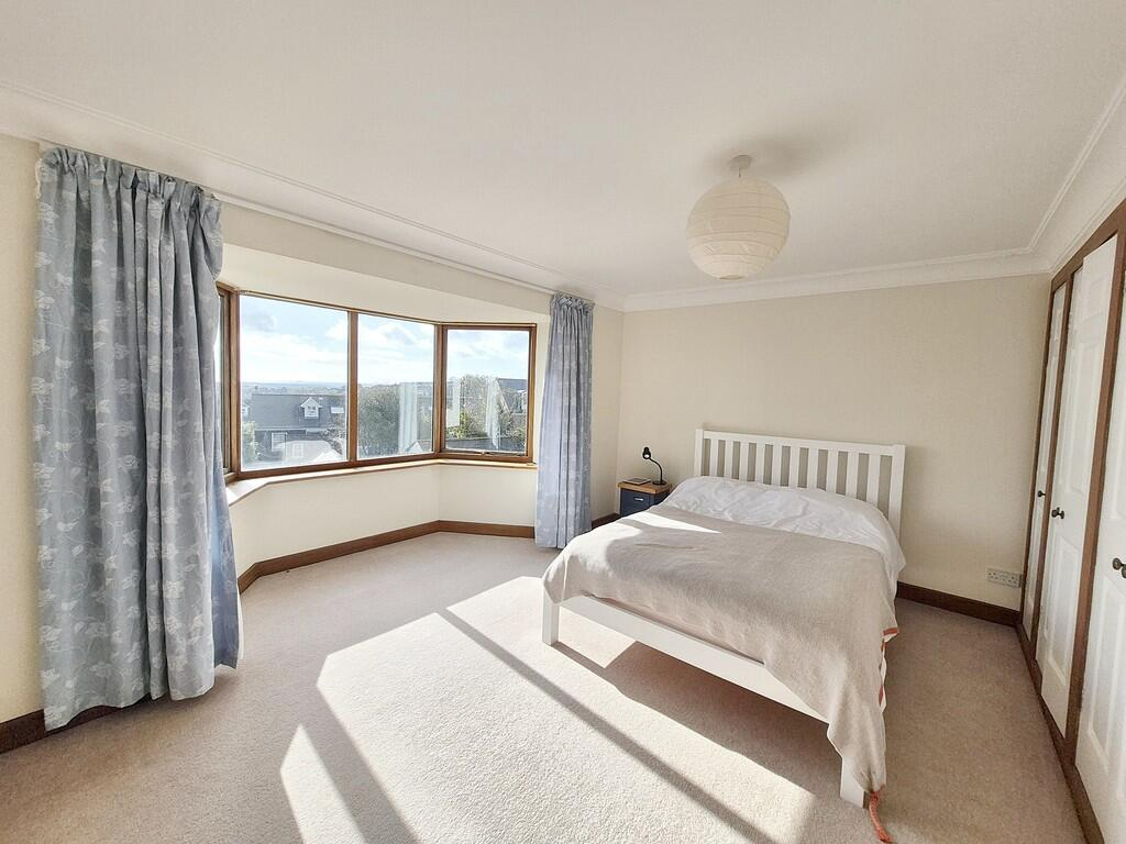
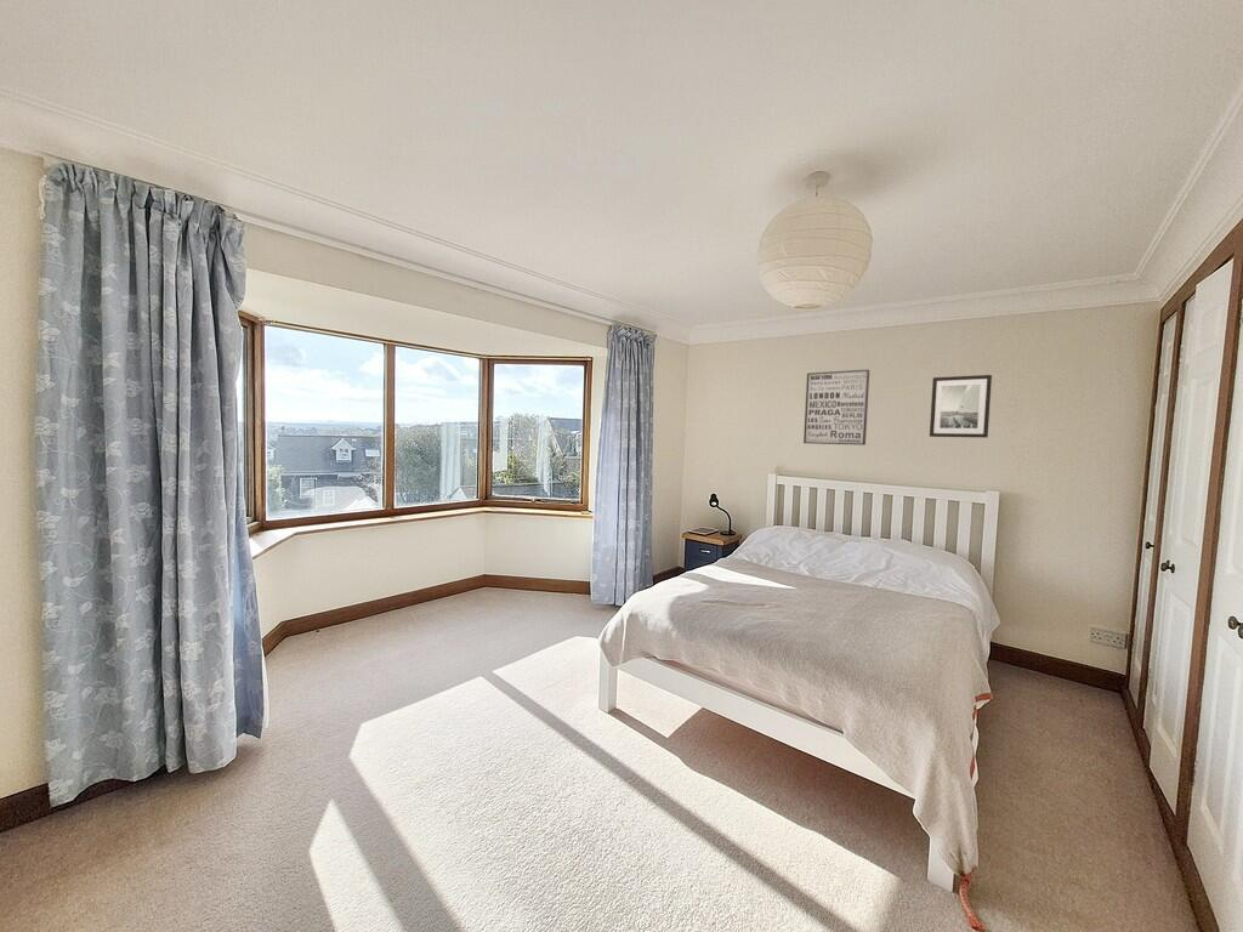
+ wall art [929,374,993,439]
+ wall art [802,369,870,447]
